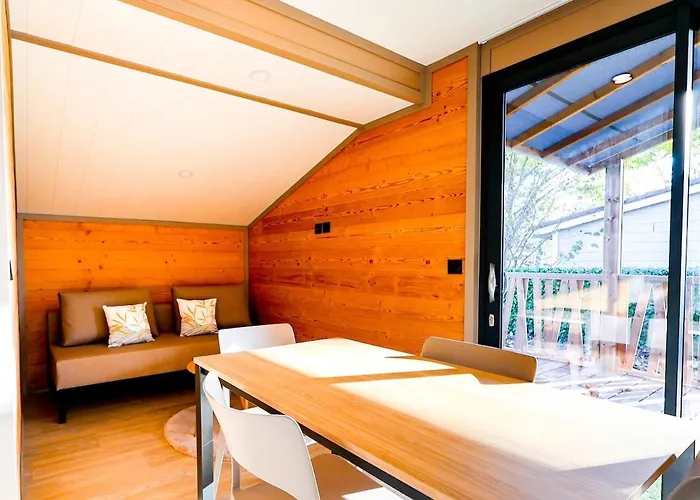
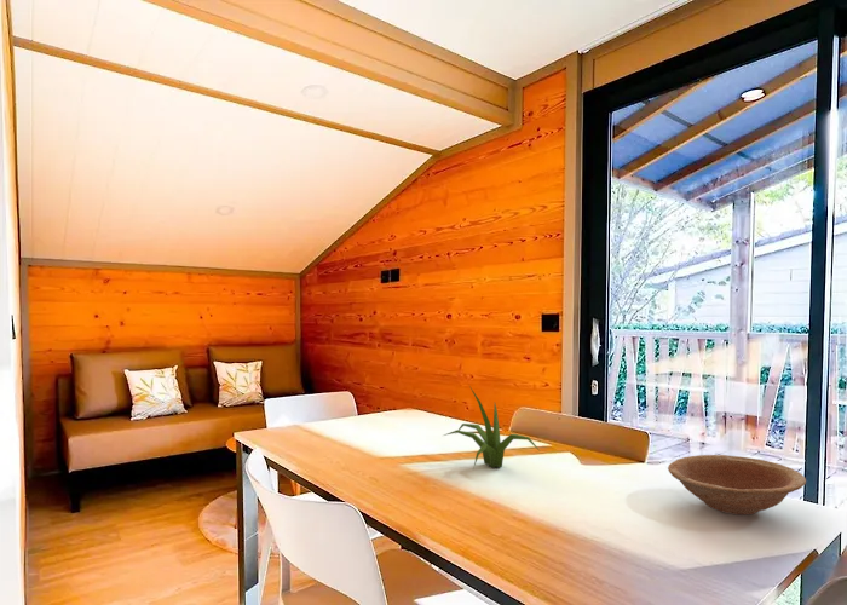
+ bowl [667,454,807,515]
+ plant [443,385,540,471]
